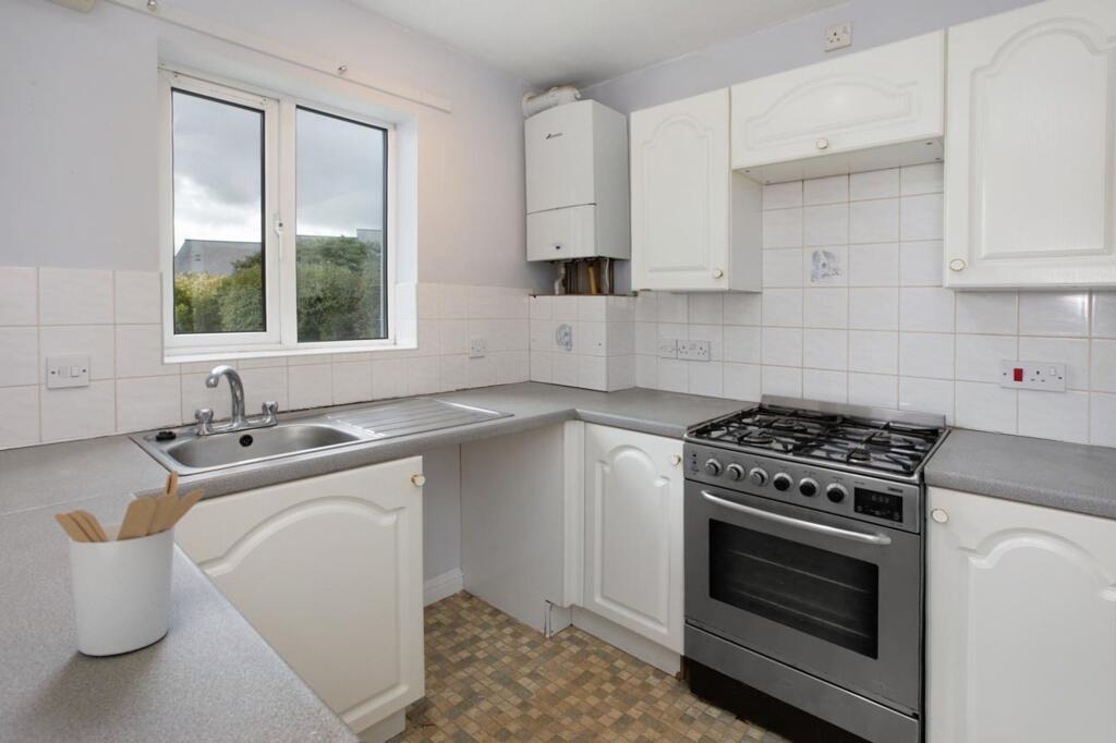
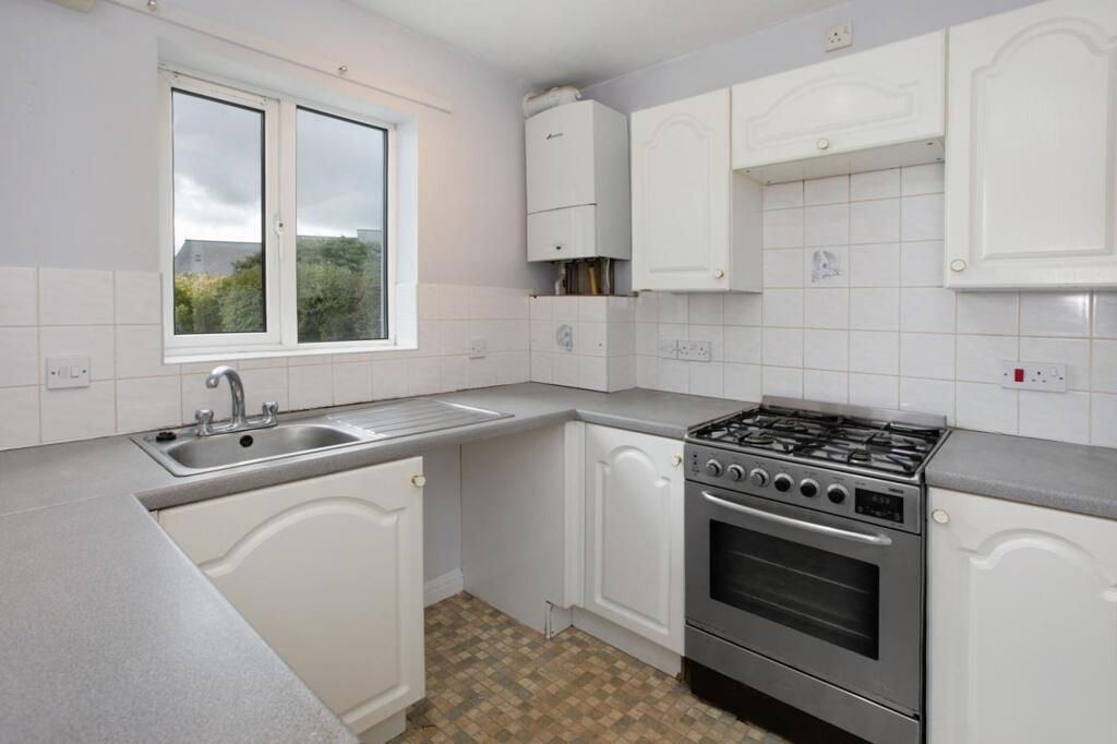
- utensil holder [53,470,207,657]
